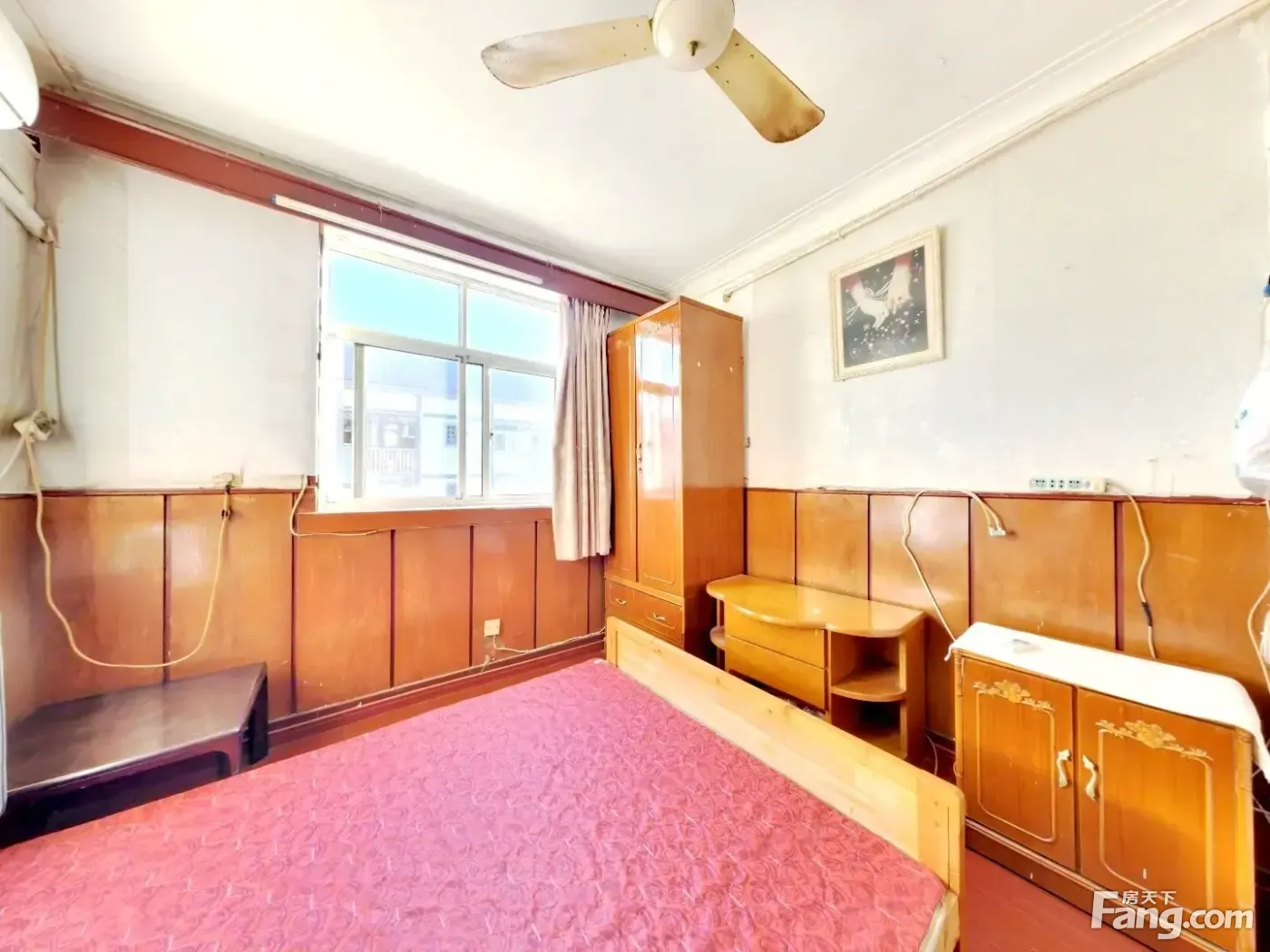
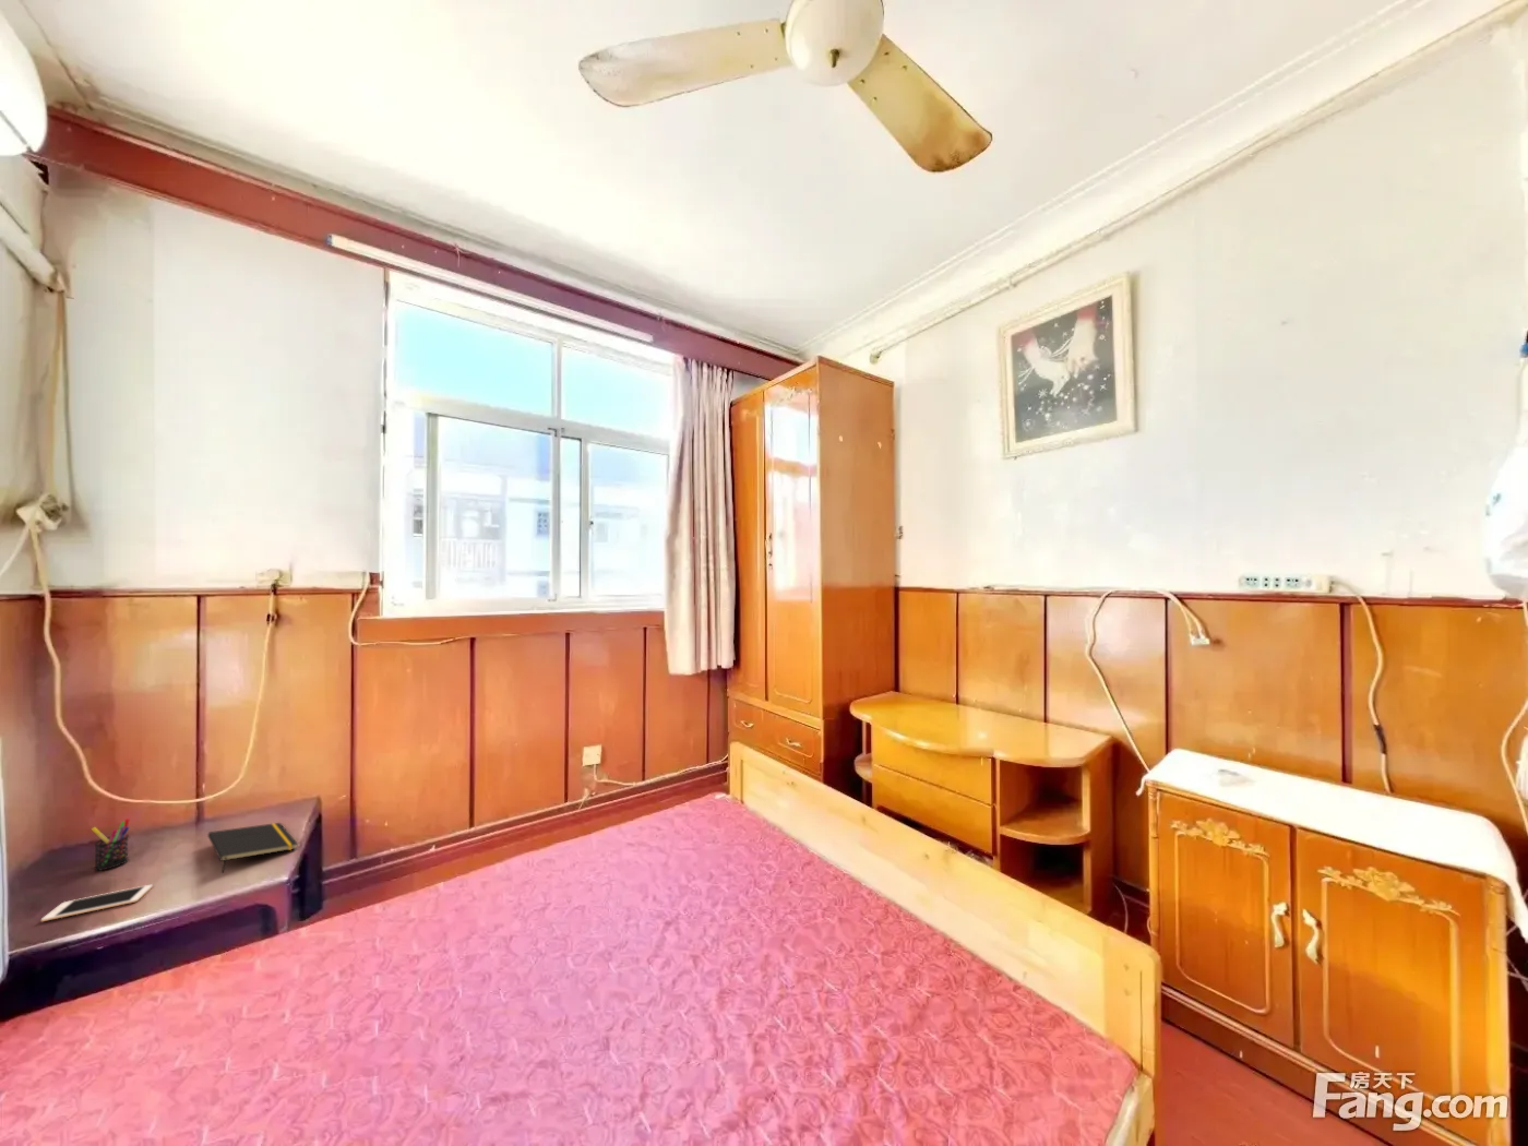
+ cell phone [41,882,154,922]
+ pen holder [90,817,131,872]
+ notepad [206,822,300,874]
